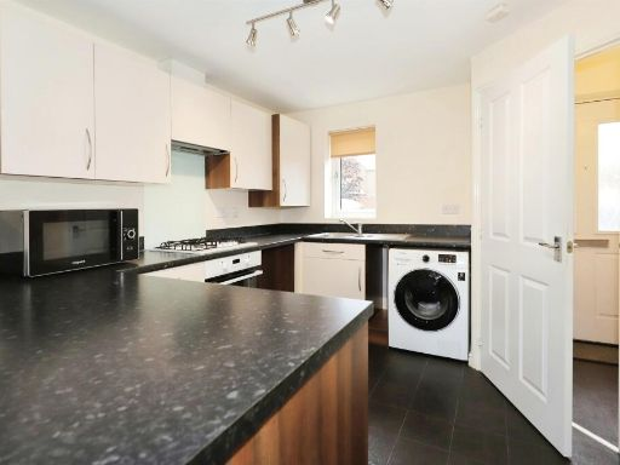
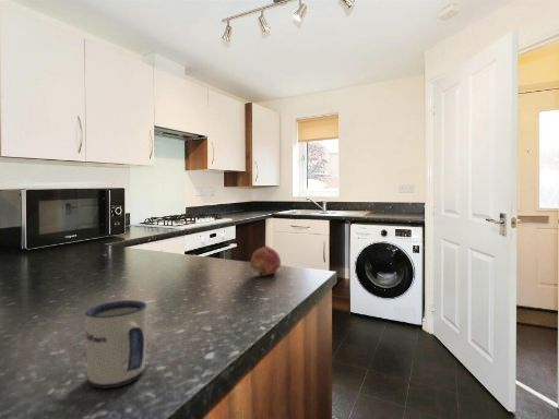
+ fruit [249,244,282,277]
+ mug [84,299,147,390]
